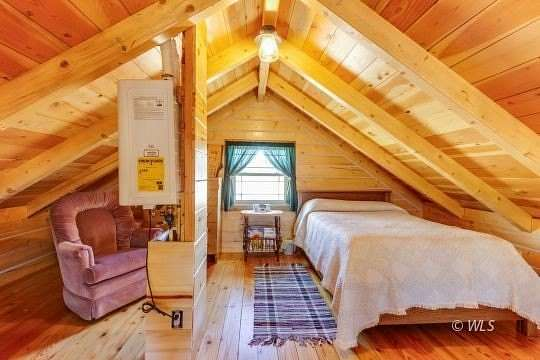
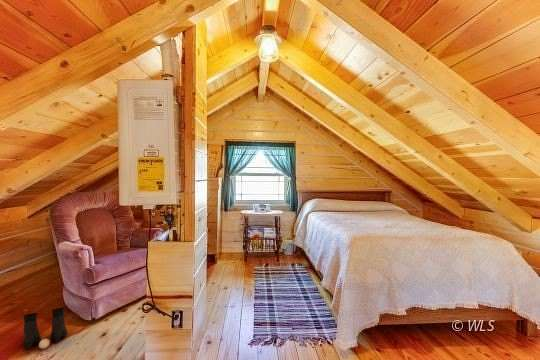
+ boots [22,307,68,351]
